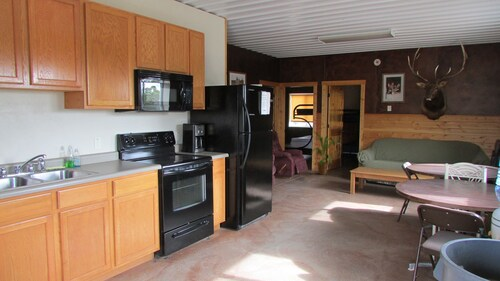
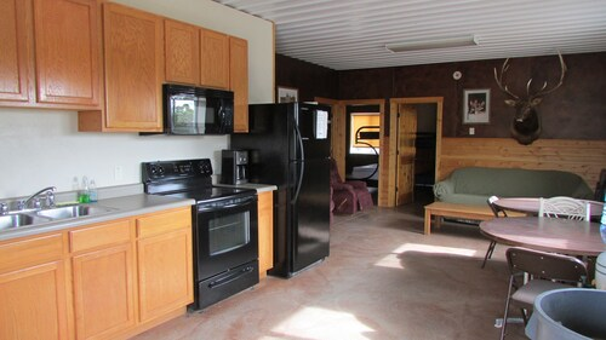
- house plant [310,131,343,176]
